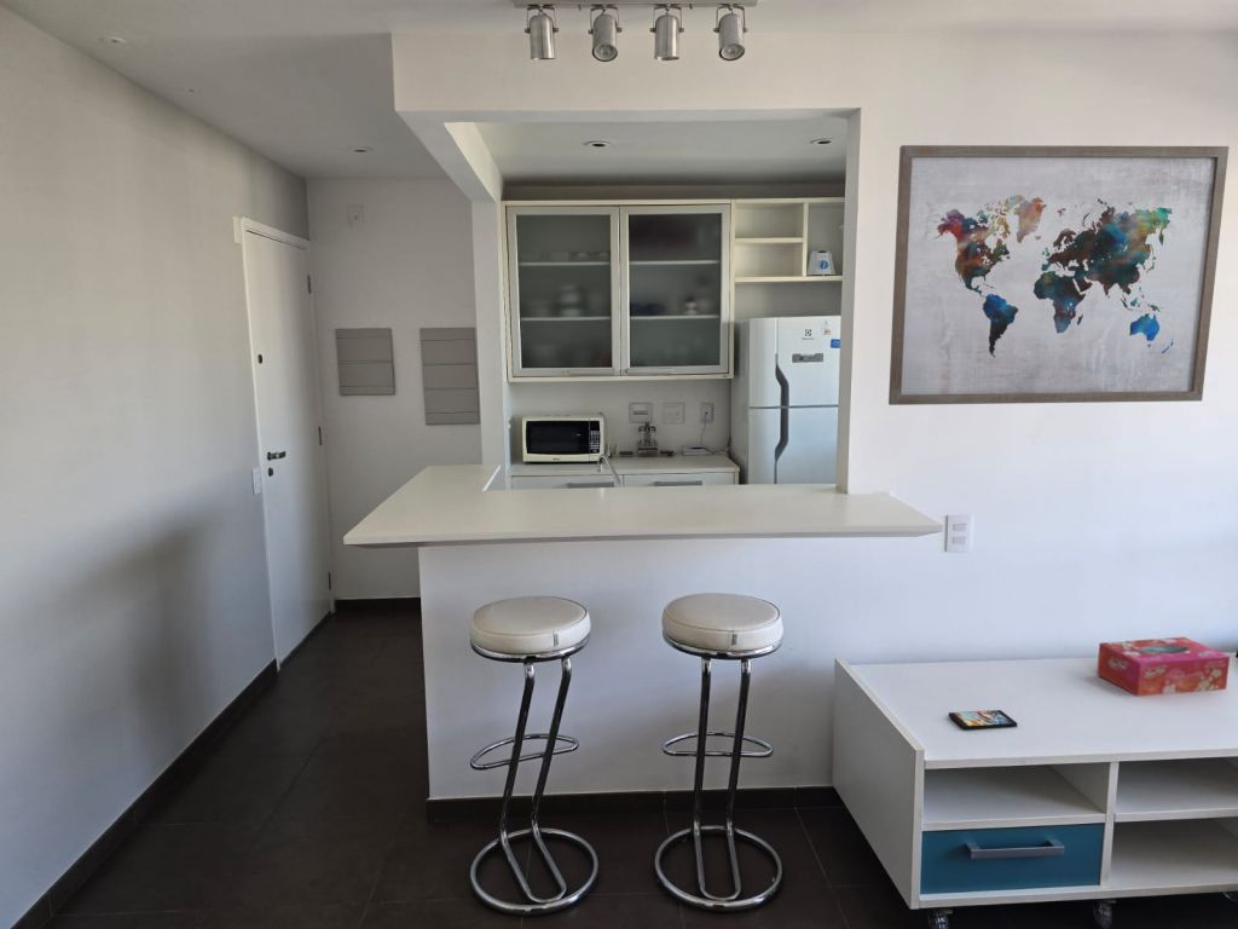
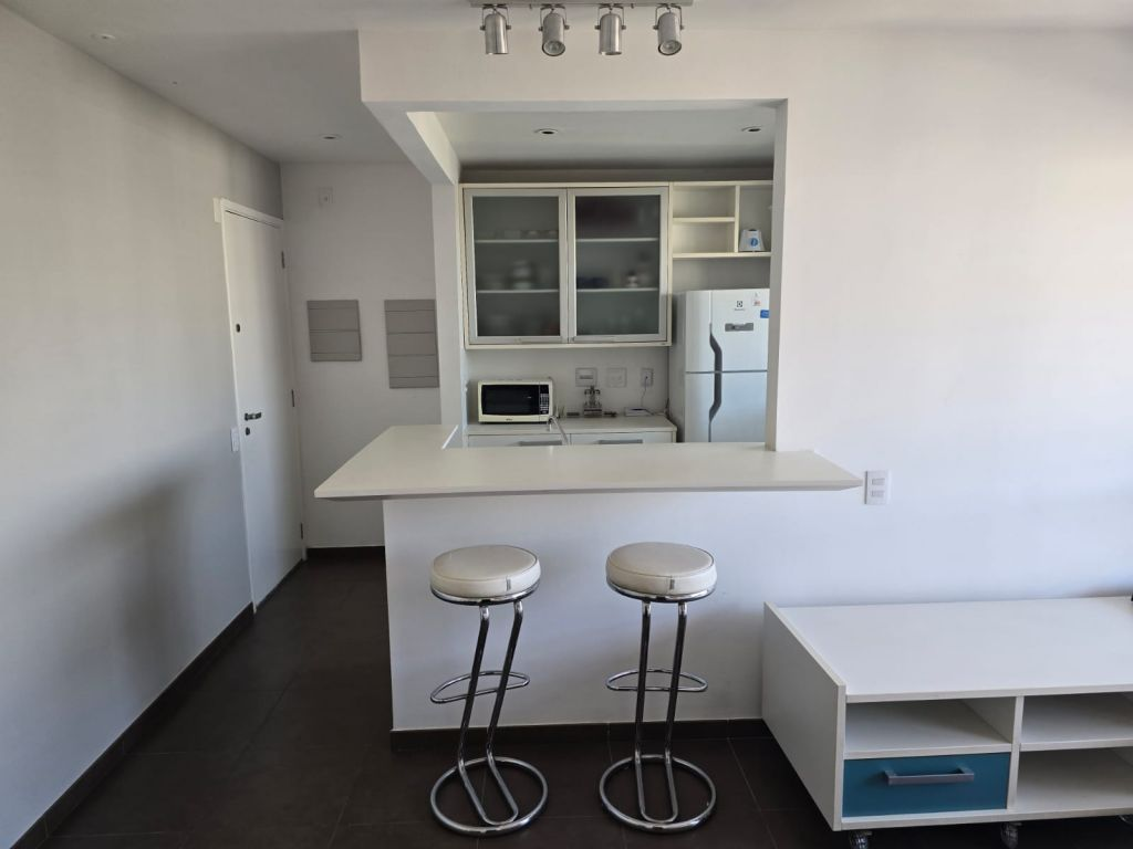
- wall art [887,144,1231,406]
- tissue box [1095,636,1231,698]
- smartphone [948,709,1018,731]
